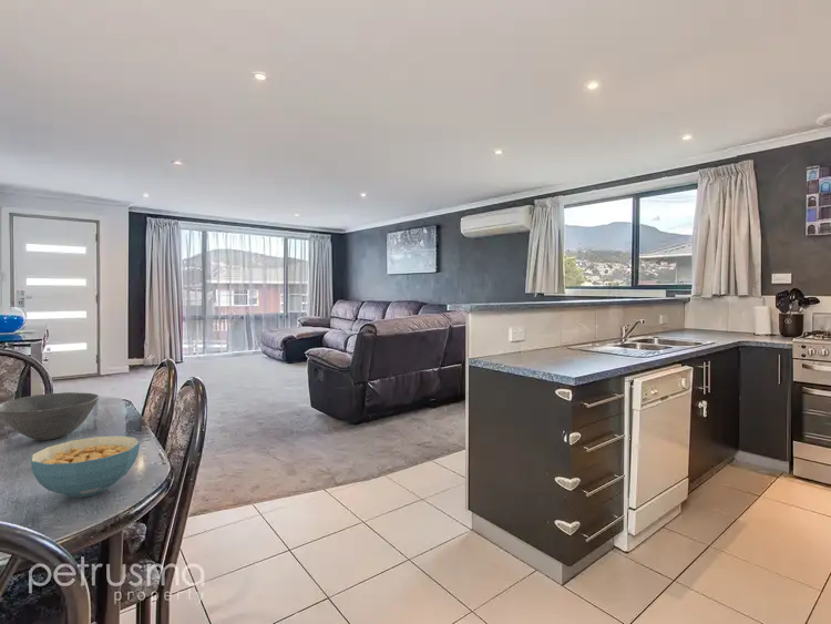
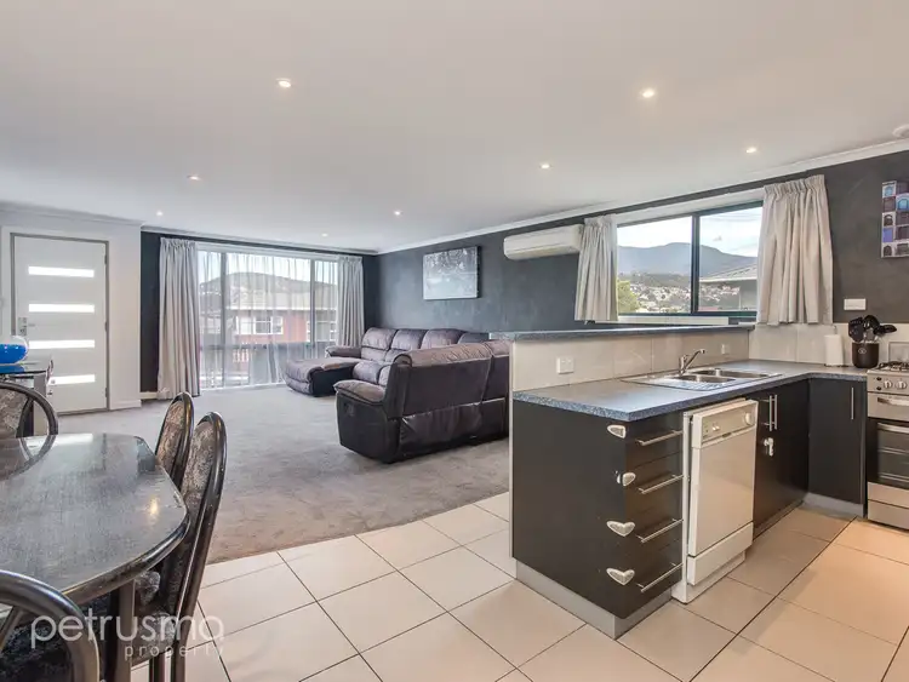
- bowl [0,391,100,441]
- cereal bowl [30,434,141,498]
